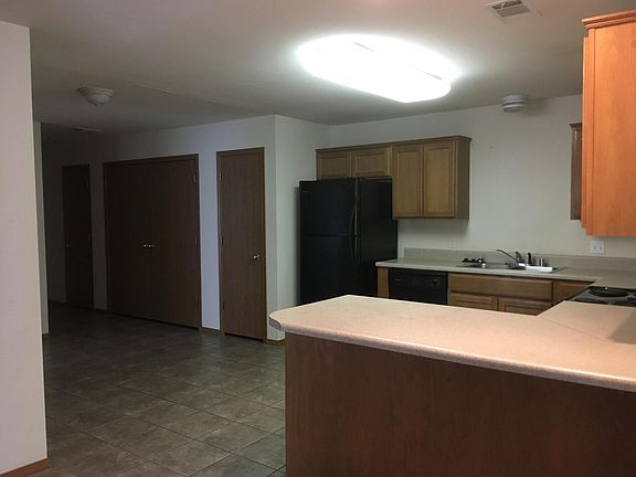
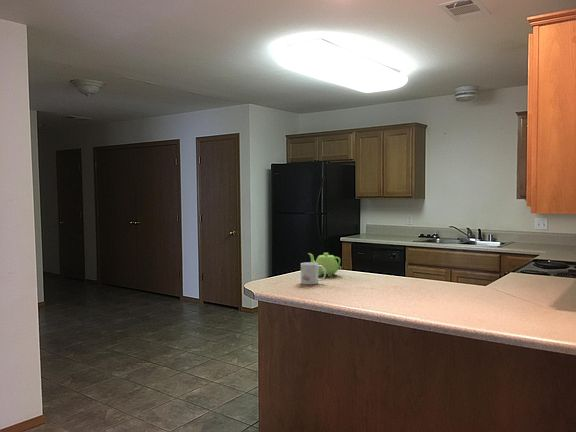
+ teapot [307,252,342,277]
+ mug [300,261,327,285]
